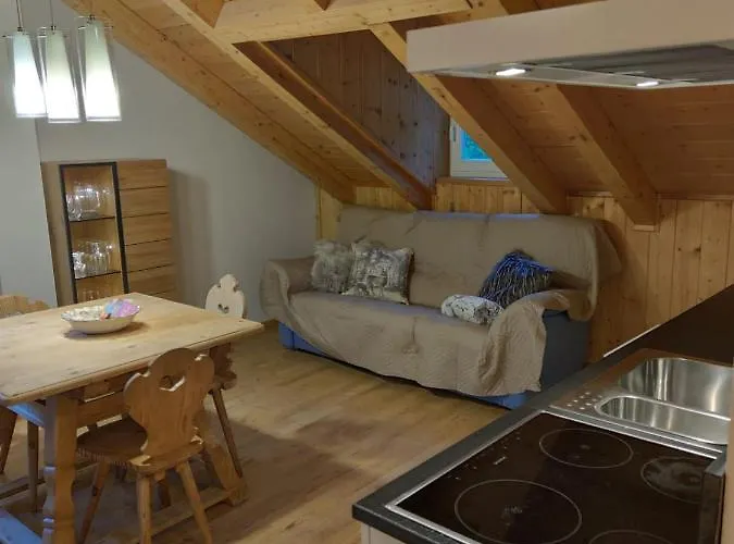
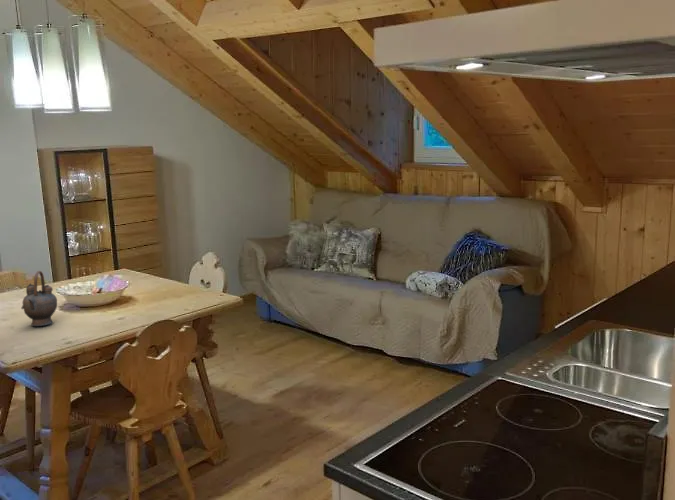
+ teapot [20,270,58,327]
